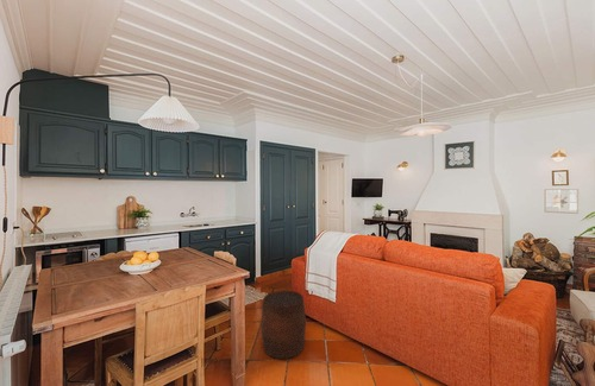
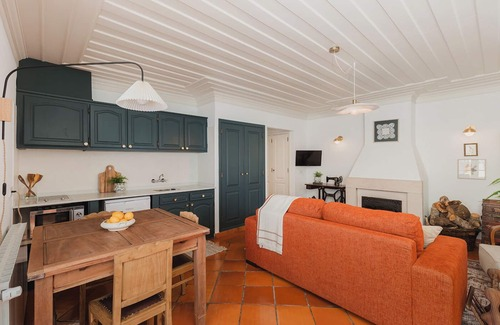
- stool [259,289,307,360]
